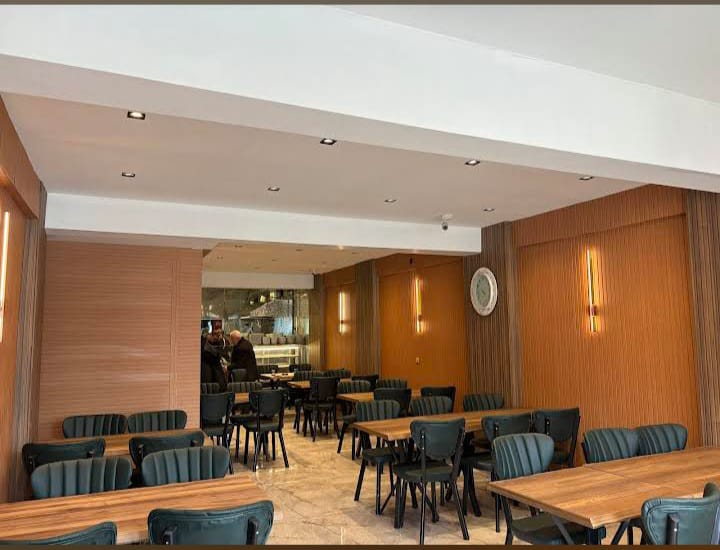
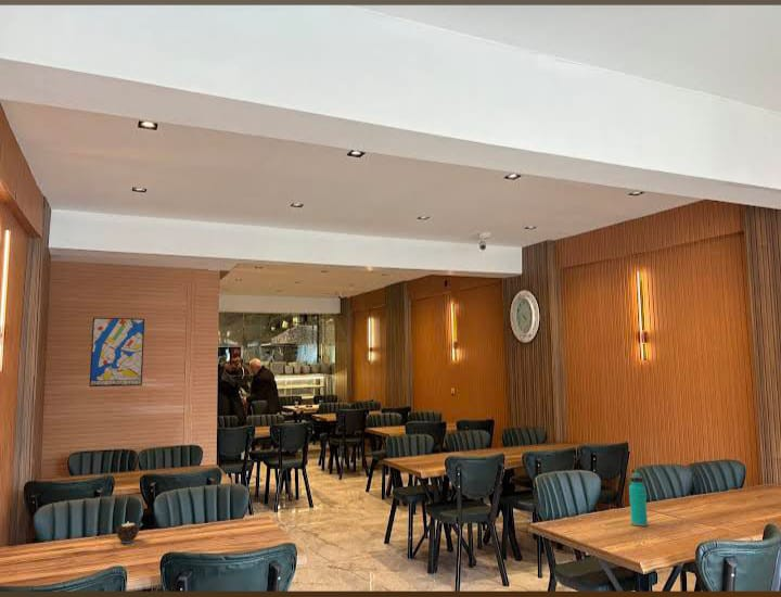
+ candle [115,522,141,544]
+ water bottle [628,471,649,528]
+ wall art [89,317,145,388]
